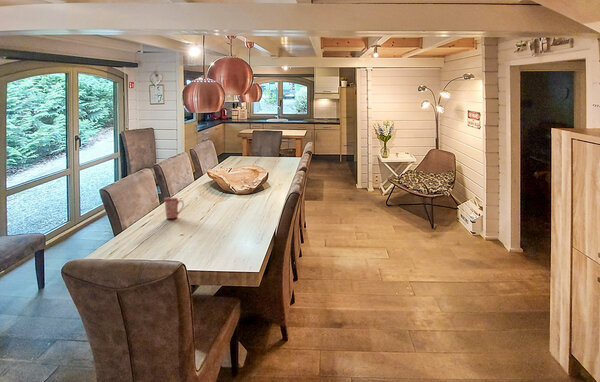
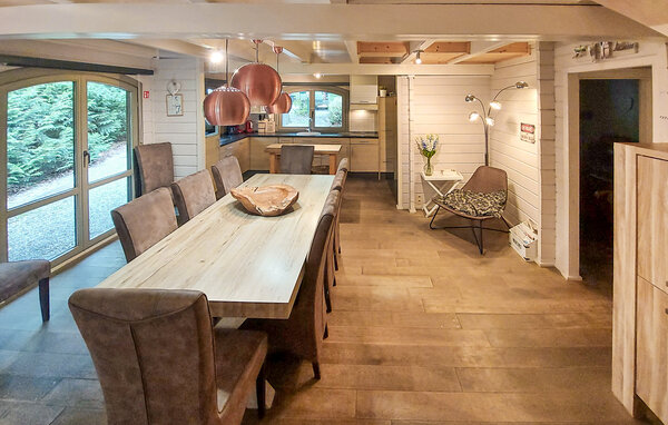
- mug [163,196,185,220]
